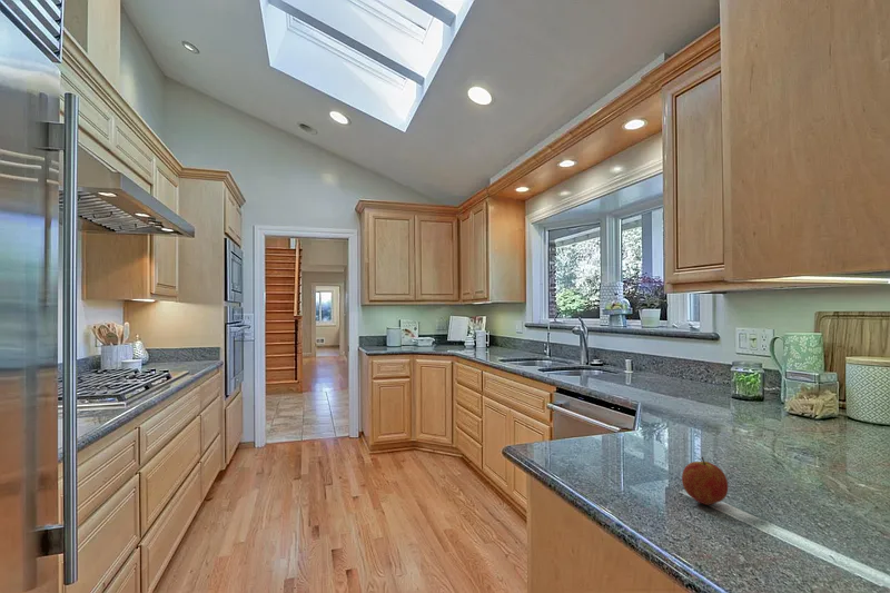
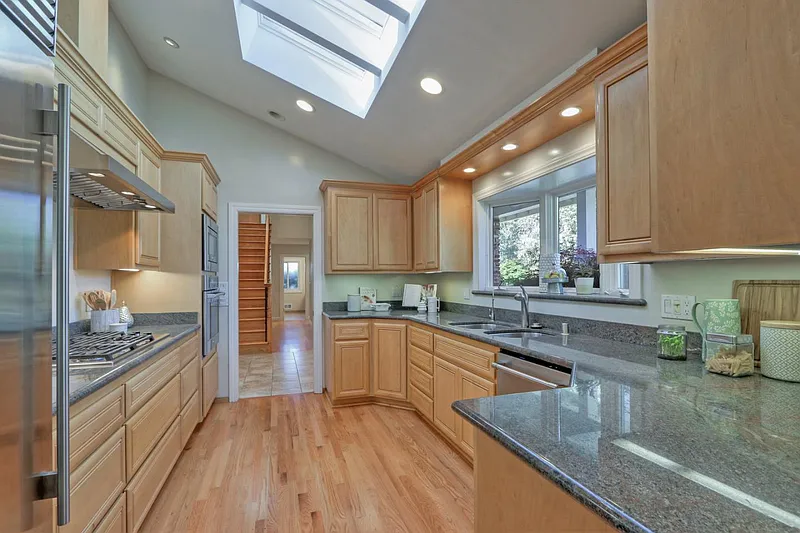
- fruit [681,456,729,506]
